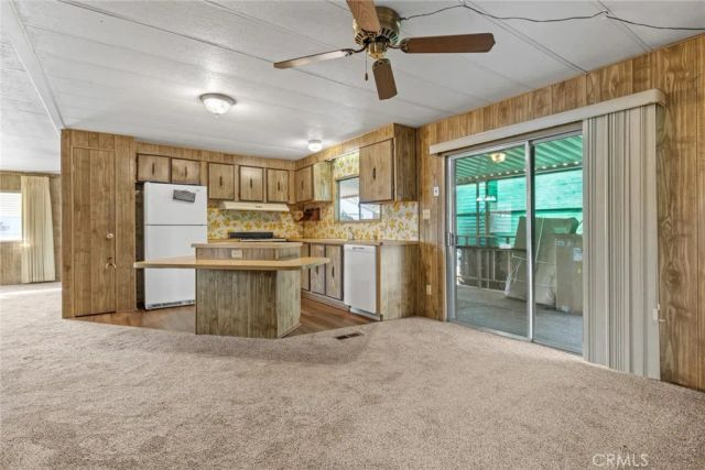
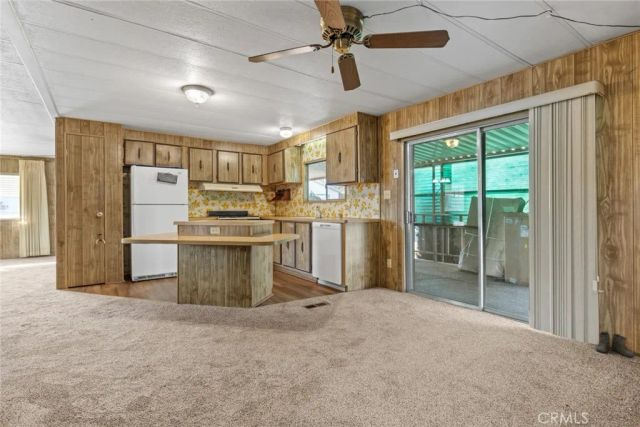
+ boots [592,331,635,359]
